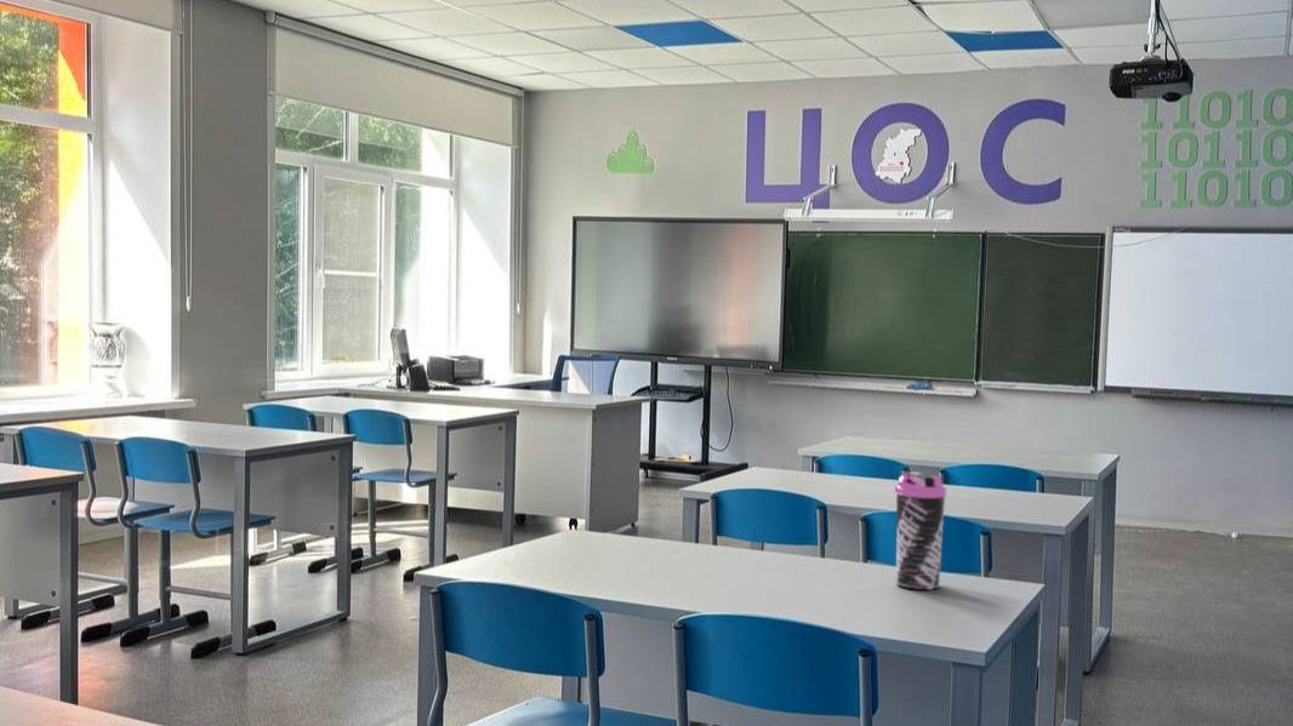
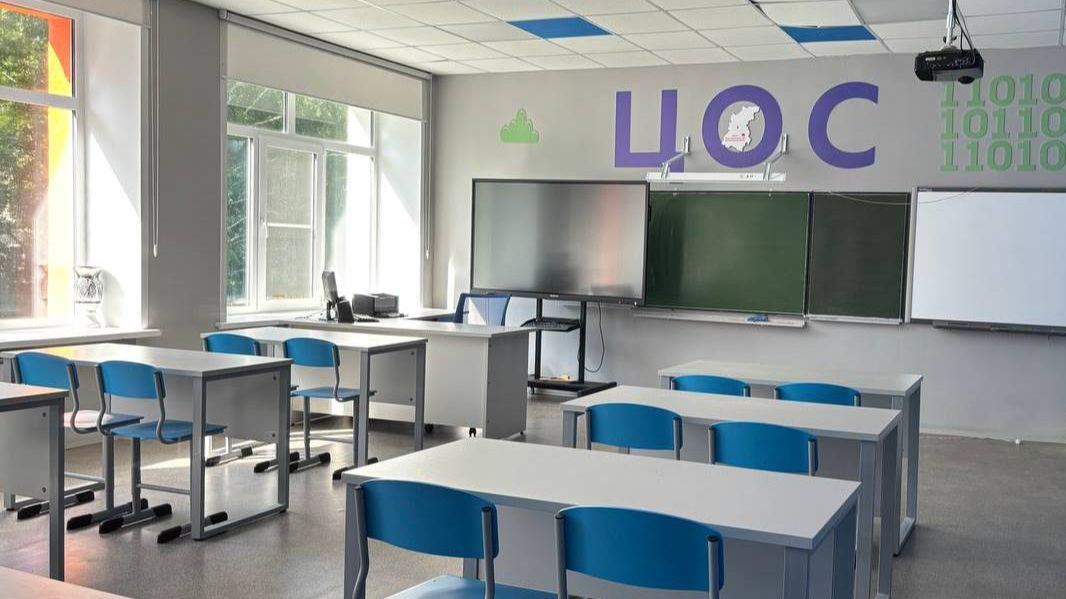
- water bottle [894,470,947,591]
